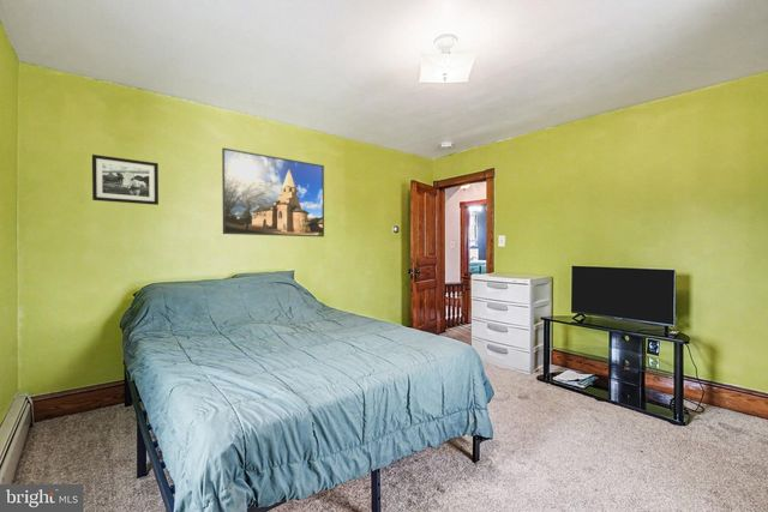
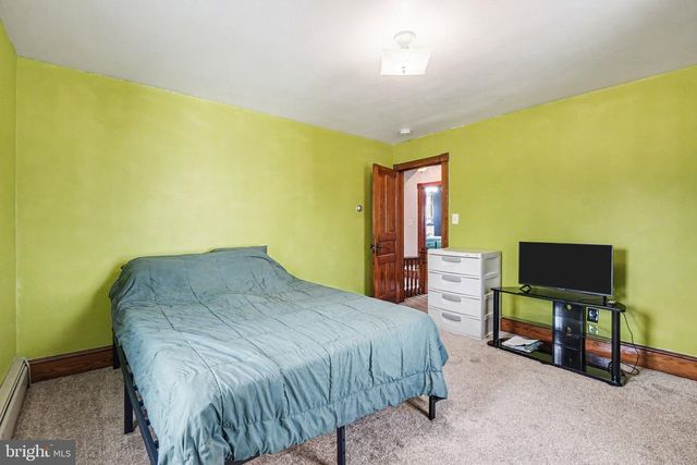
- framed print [221,146,325,237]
- picture frame [91,153,160,206]
